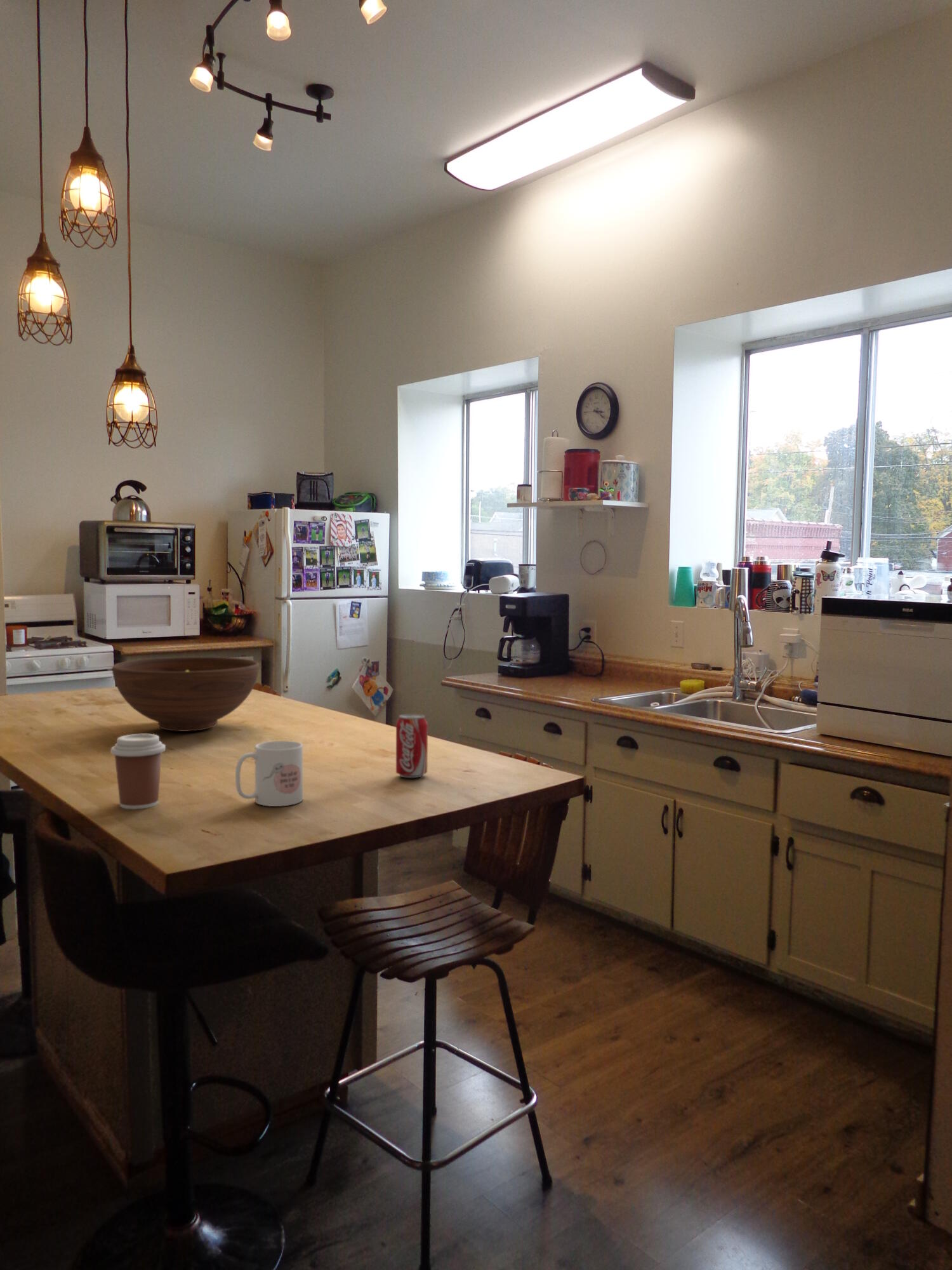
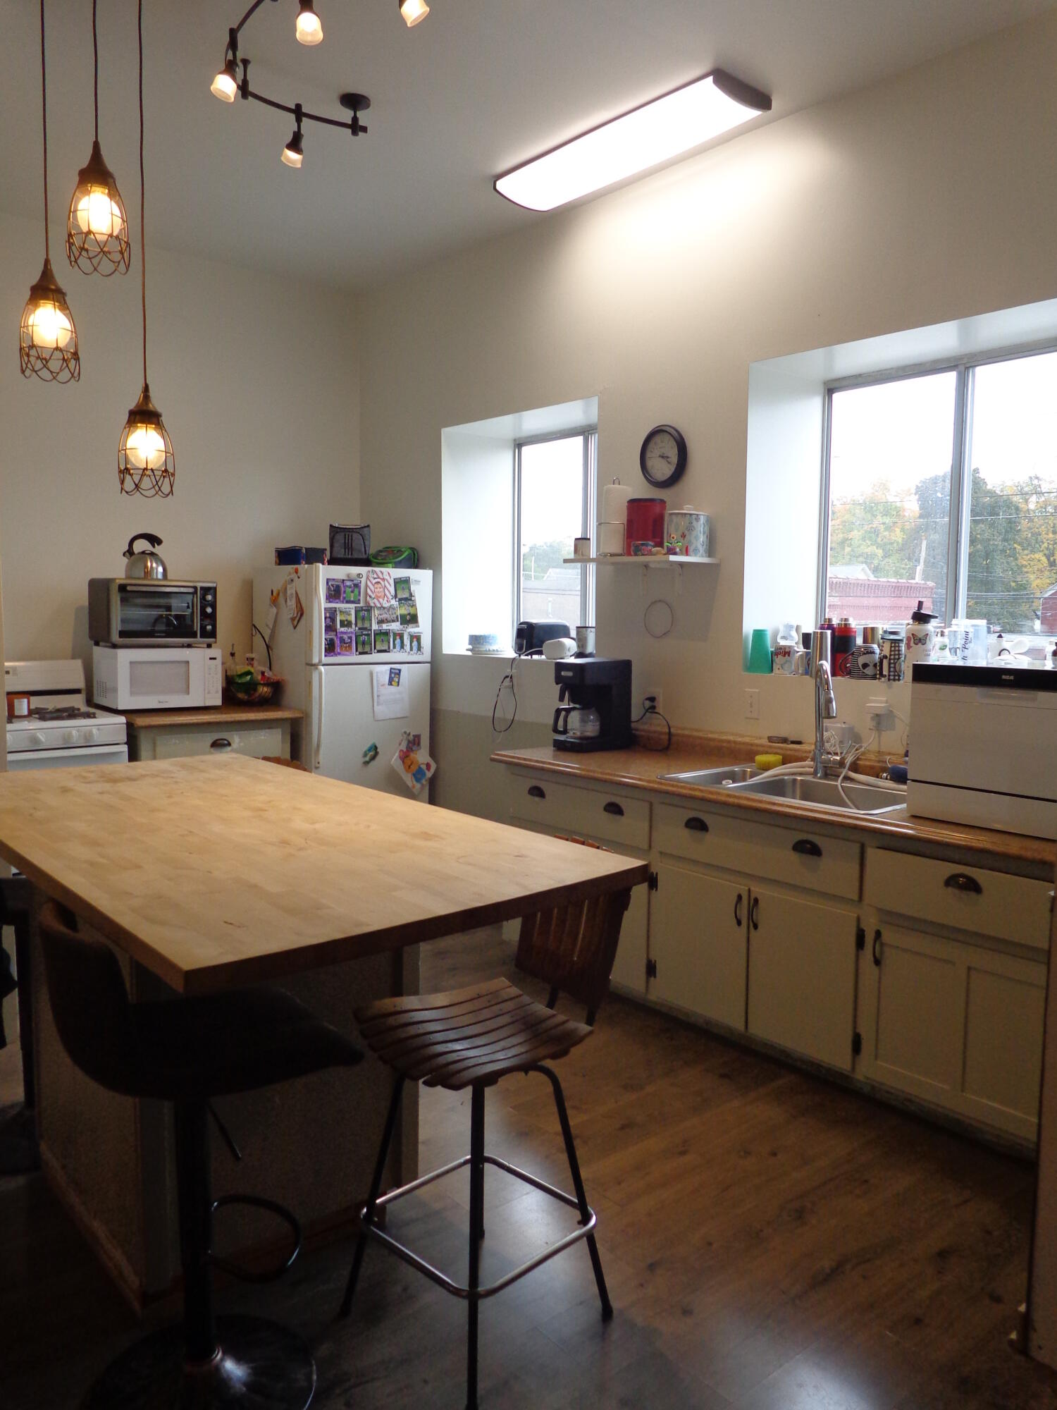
- mug [235,740,303,807]
- fruit bowl [112,656,260,732]
- coffee cup [110,733,166,810]
- beverage can [395,713,428,779]
